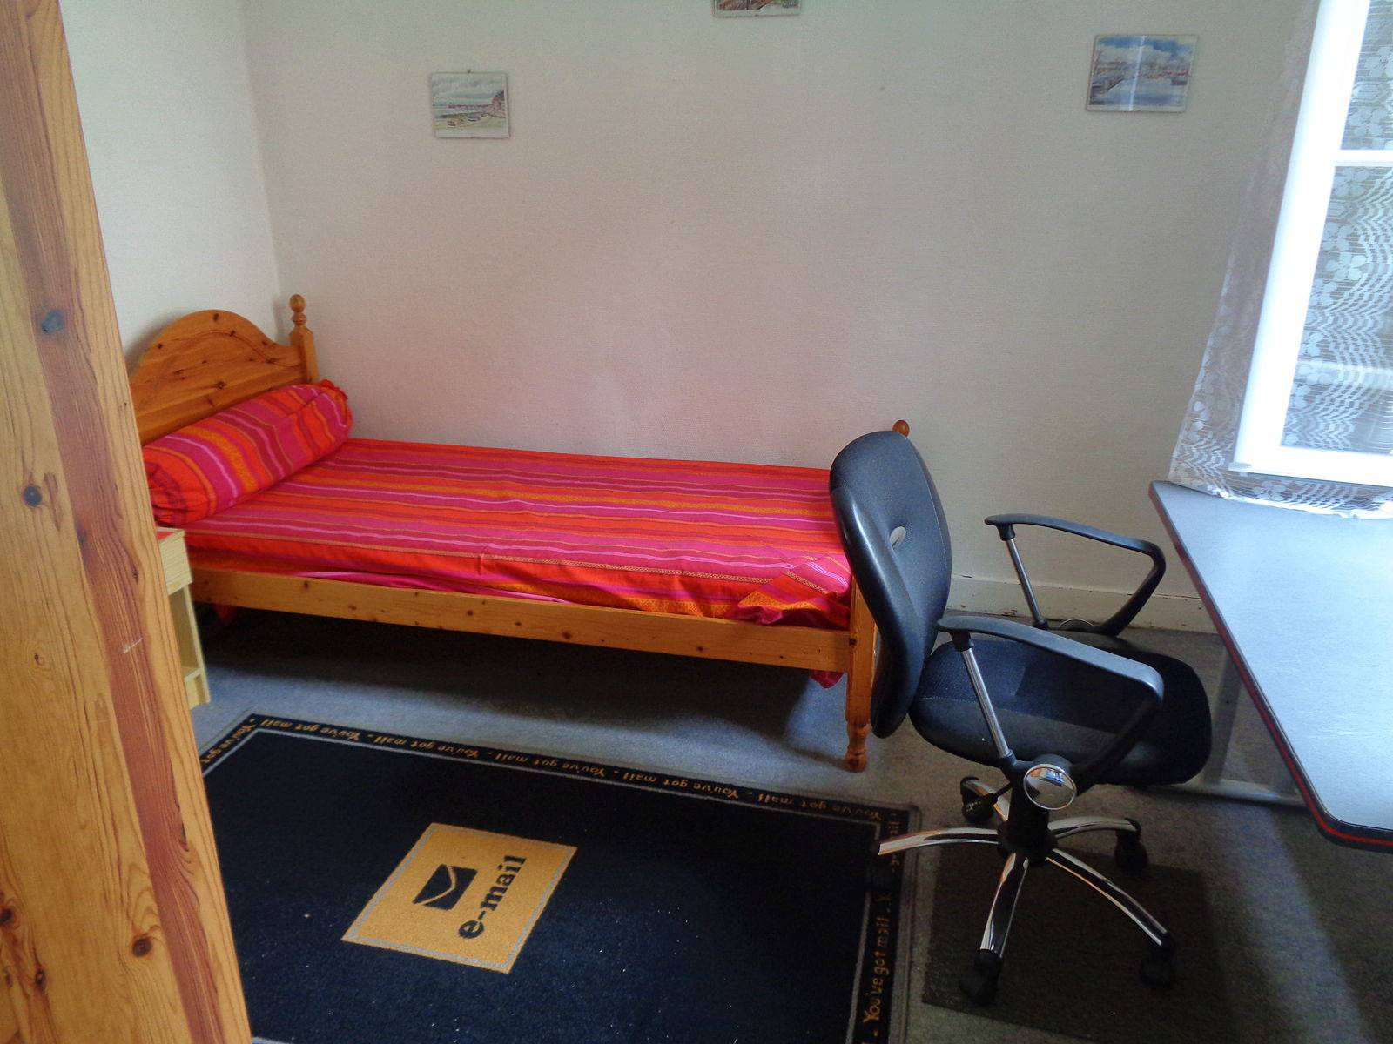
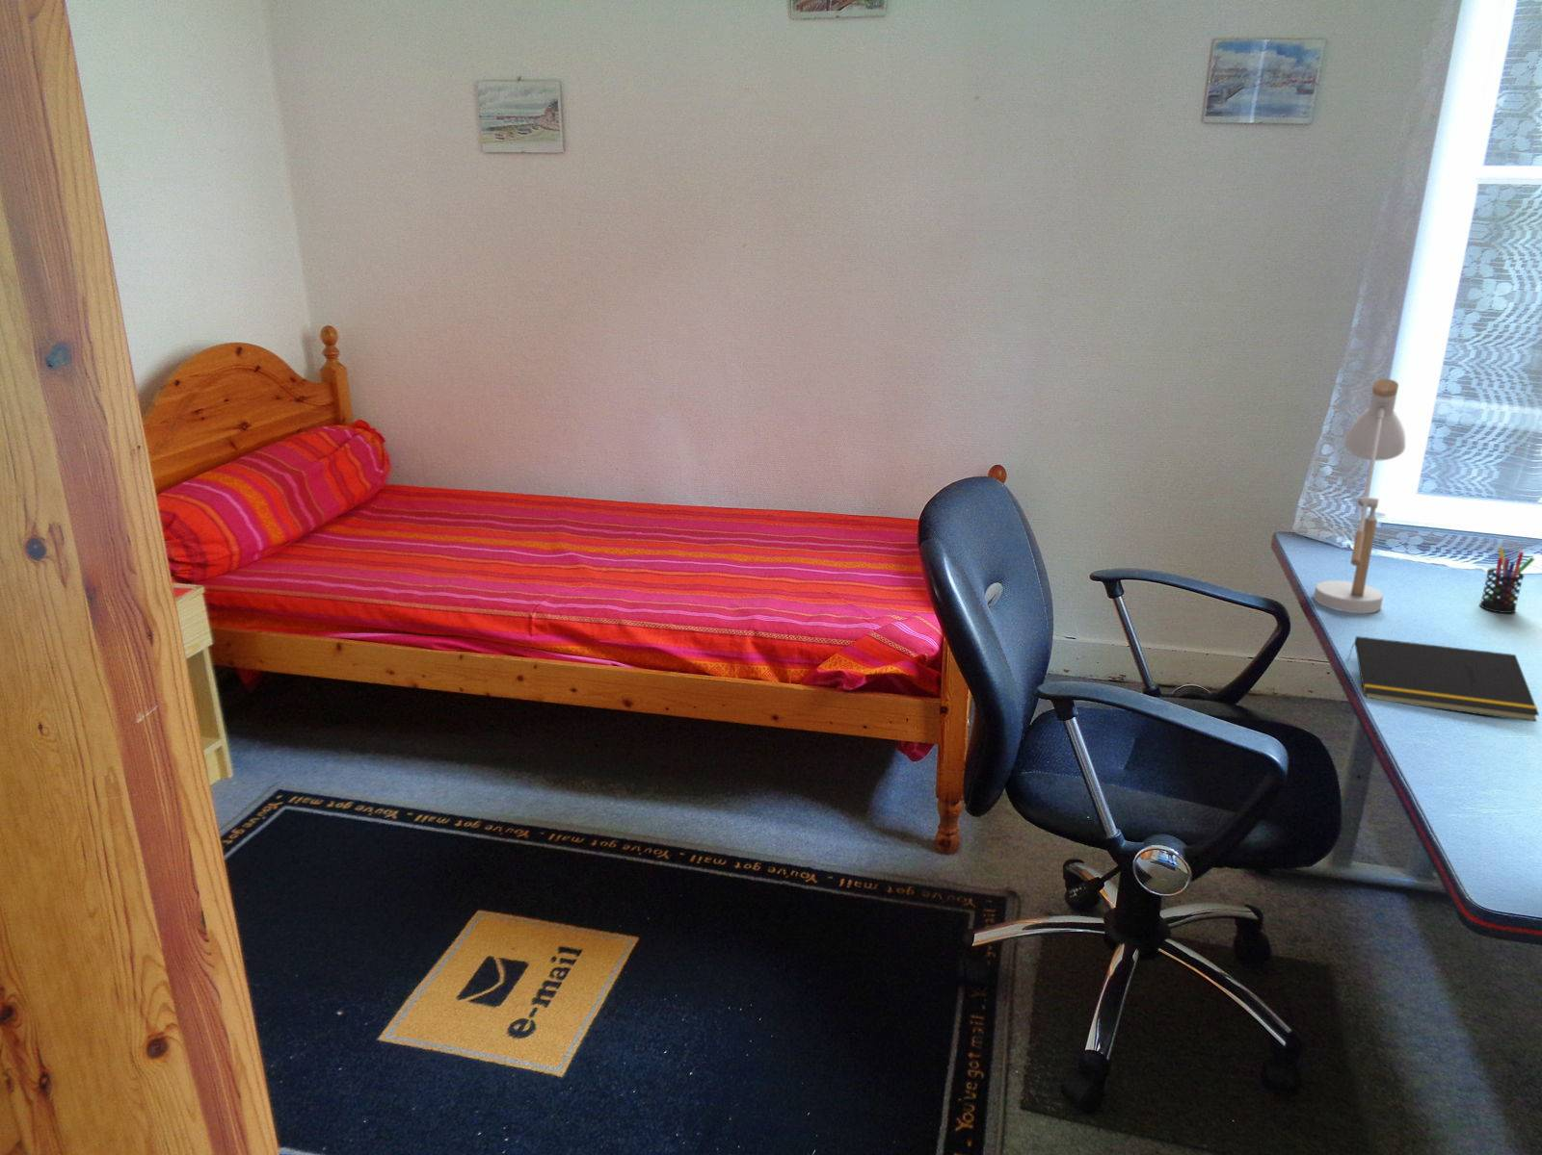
+ desk lamp [1313,379,1406,615]
+ notepad [1347,636,1540,723]
+ pen holder [1479,547,1535,614]
